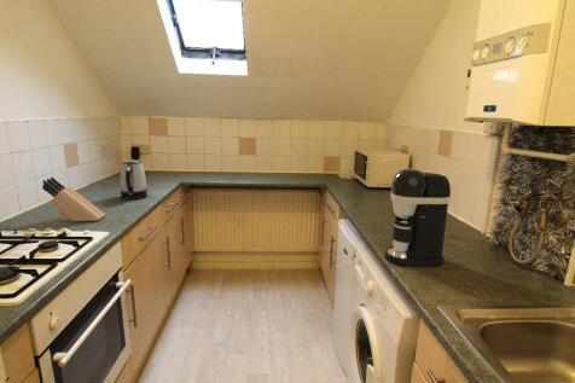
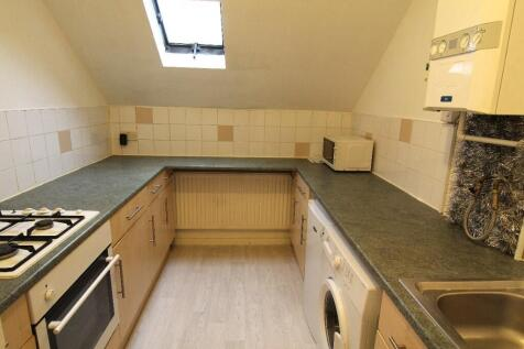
- kettle [118,159,149,201]
- coffee maker [383,167,452,267]
- knife block [41,176,106,222]
